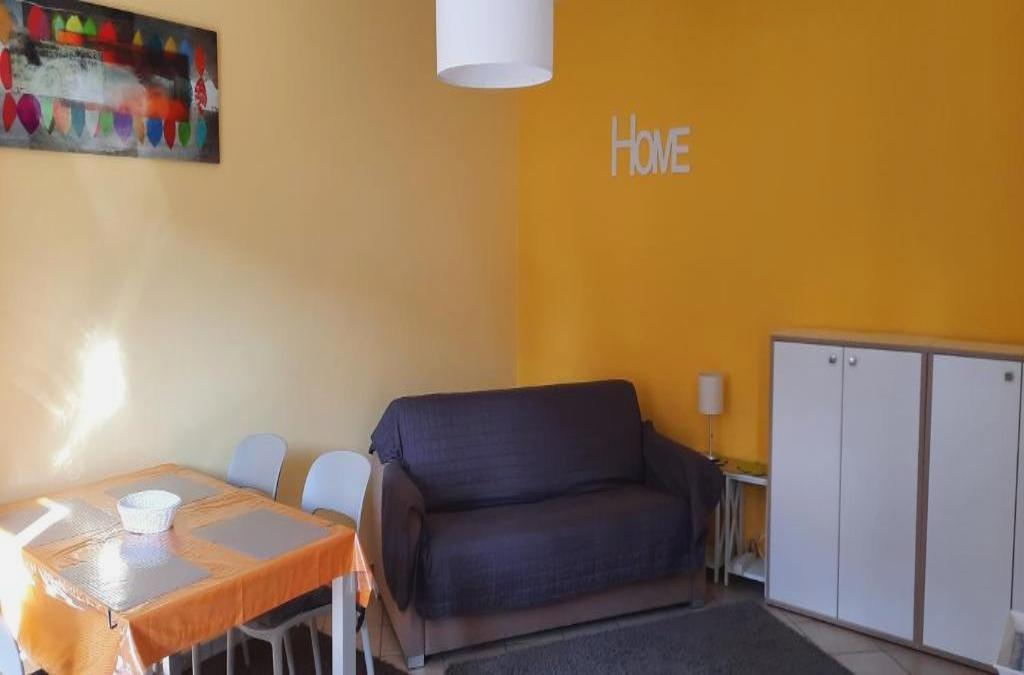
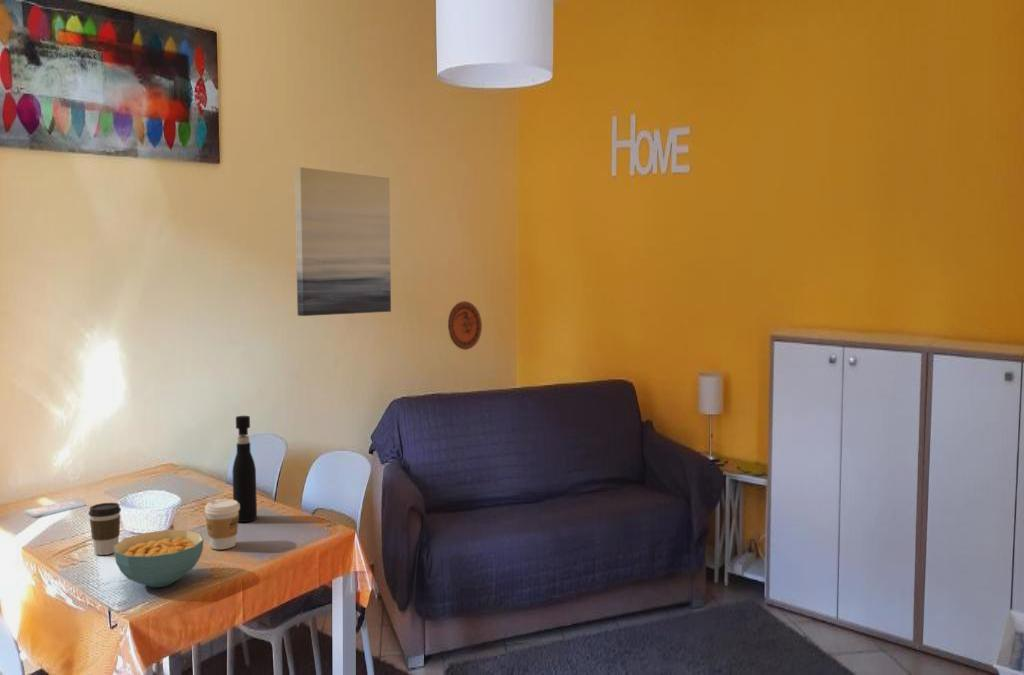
+ cereal bowl [113,529,205,588]
+ coffee cup [204,498,240,550]
+ decorative plate [447,300,483,351]
+ wall art [294,166,392,317]
+ coffee cup [88,502,122,556]
+ smartphone [22,499,86,517]
+ pepper grinder [231,415,258,523]
